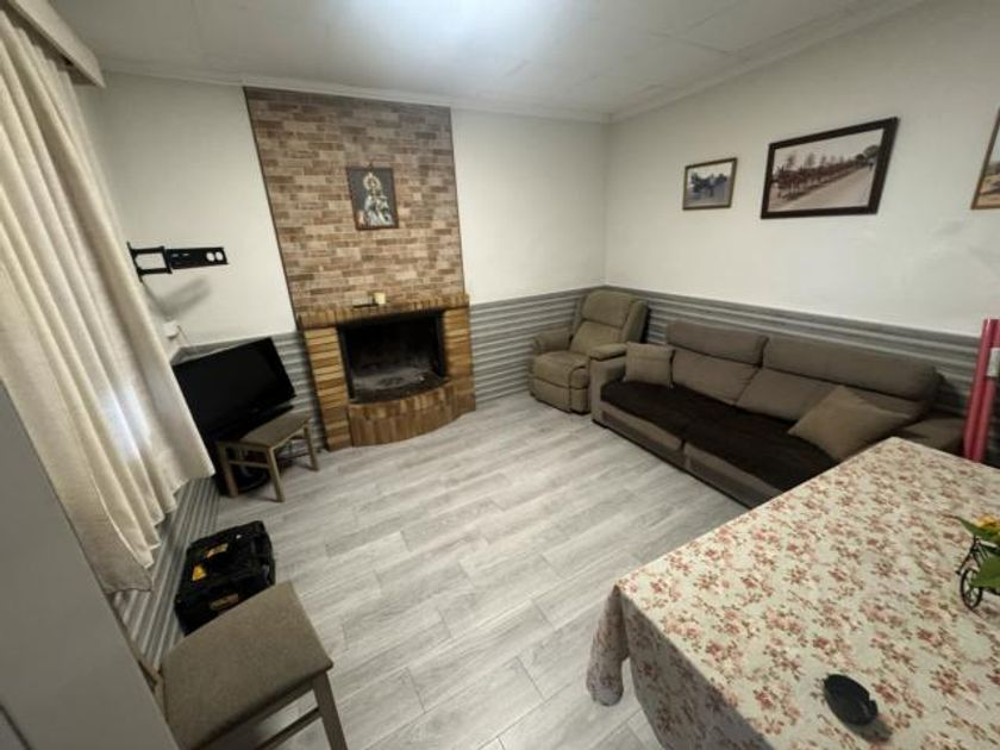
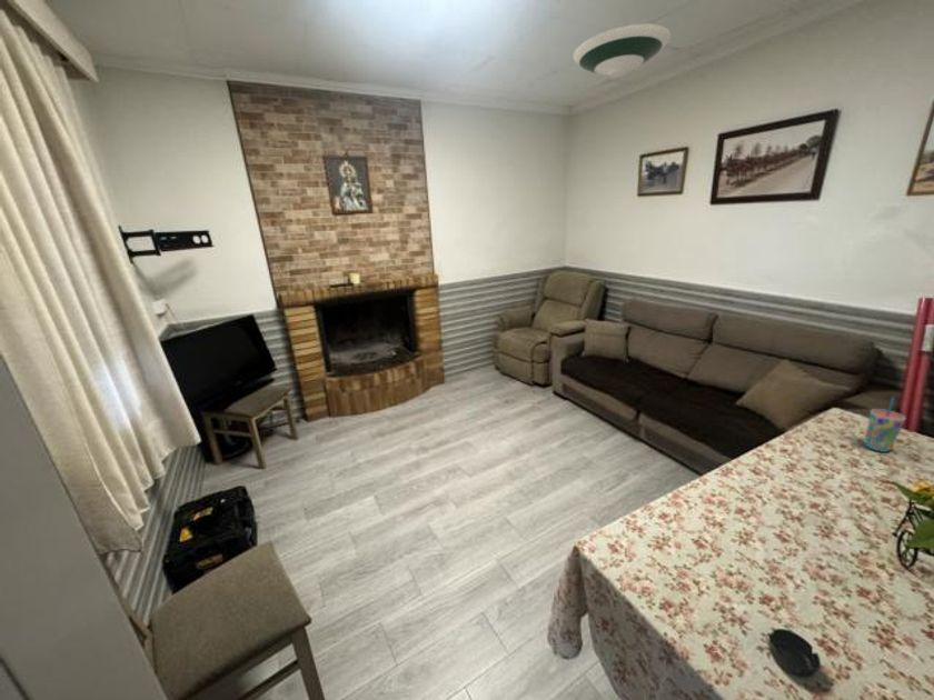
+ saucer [572,22,672,78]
+ cup [863,396,906,453]
